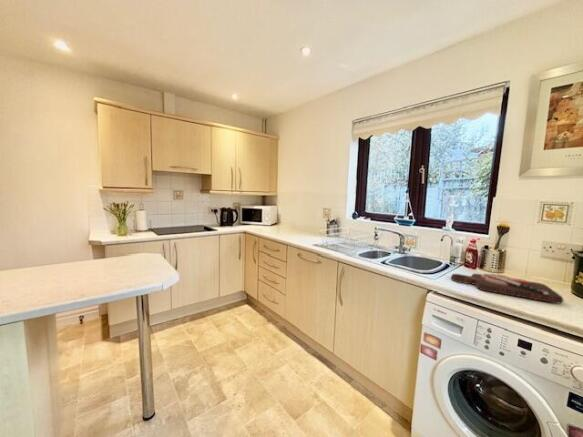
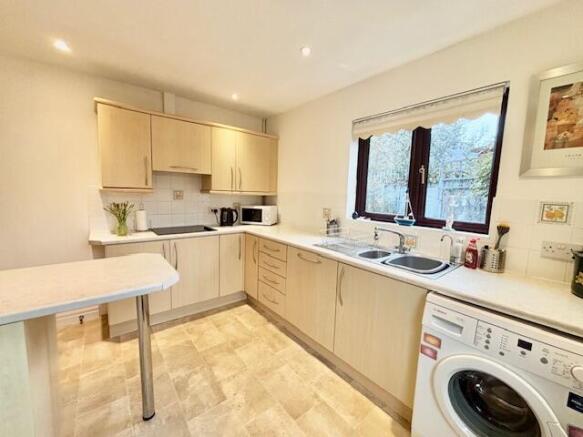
- cutting board [450,272,564,304]
